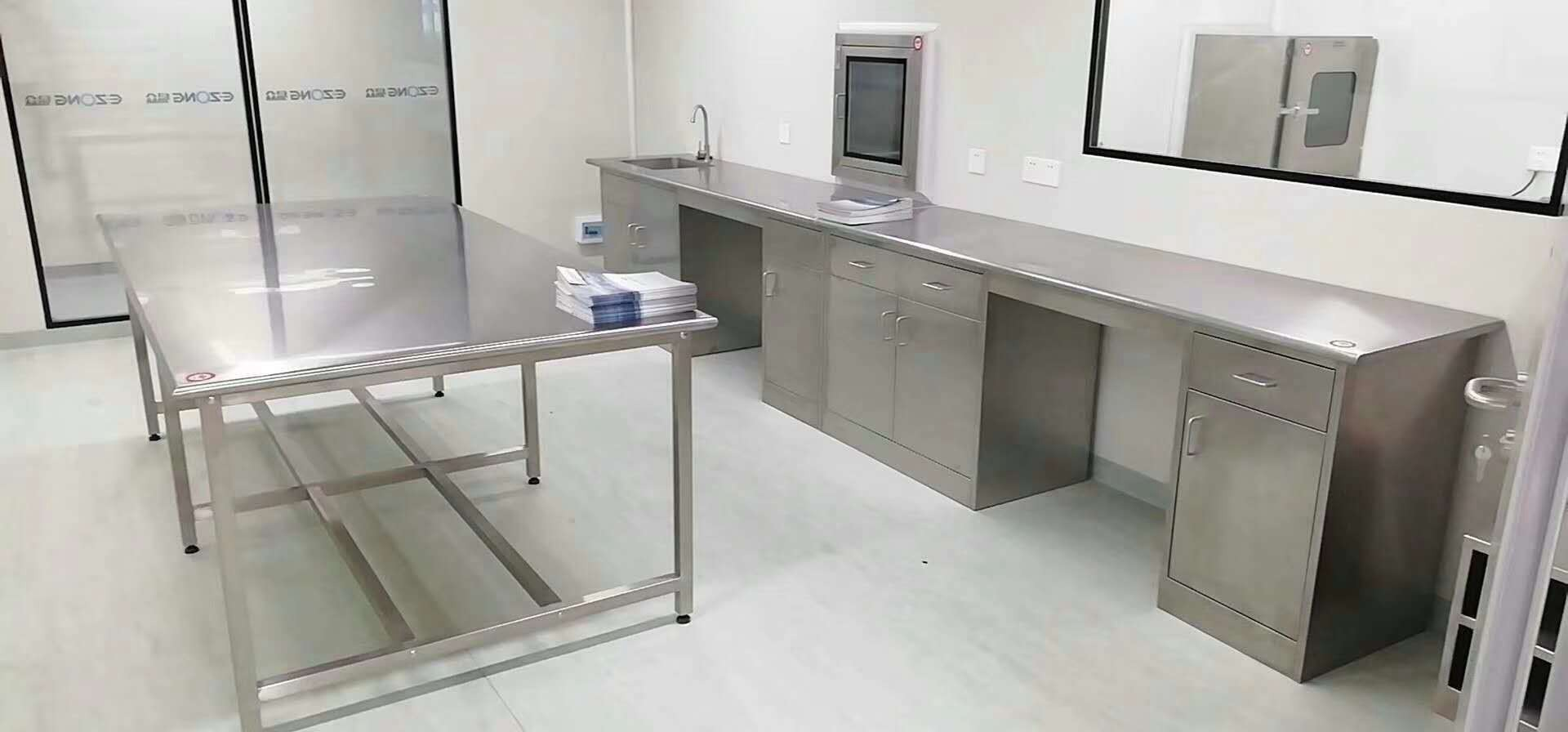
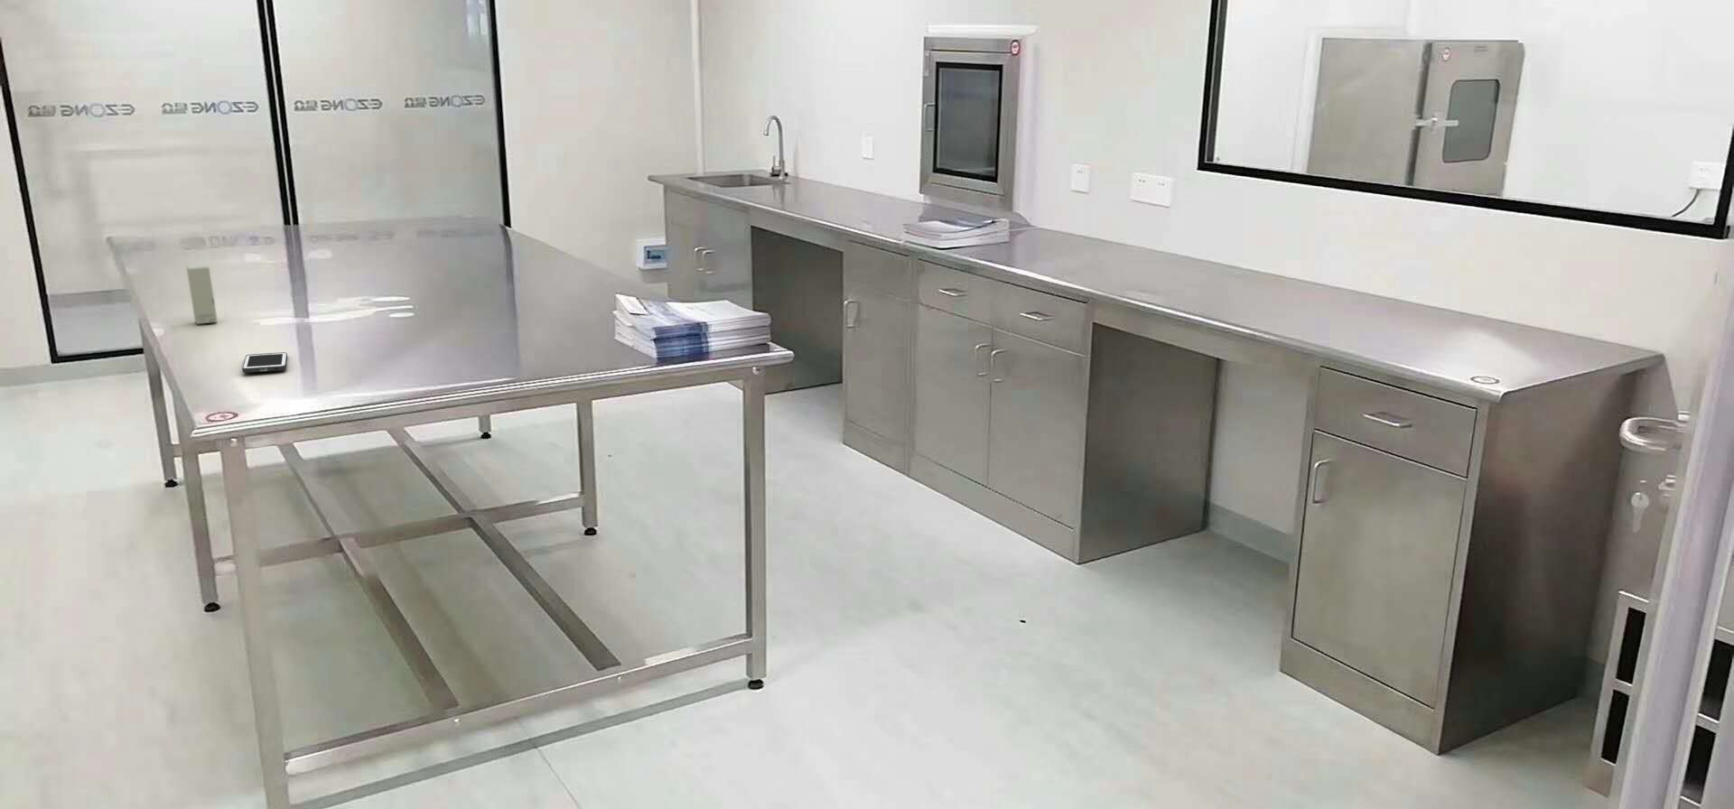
+ cell phone [241,351,289,374]
+ box [186,264,219,325]
